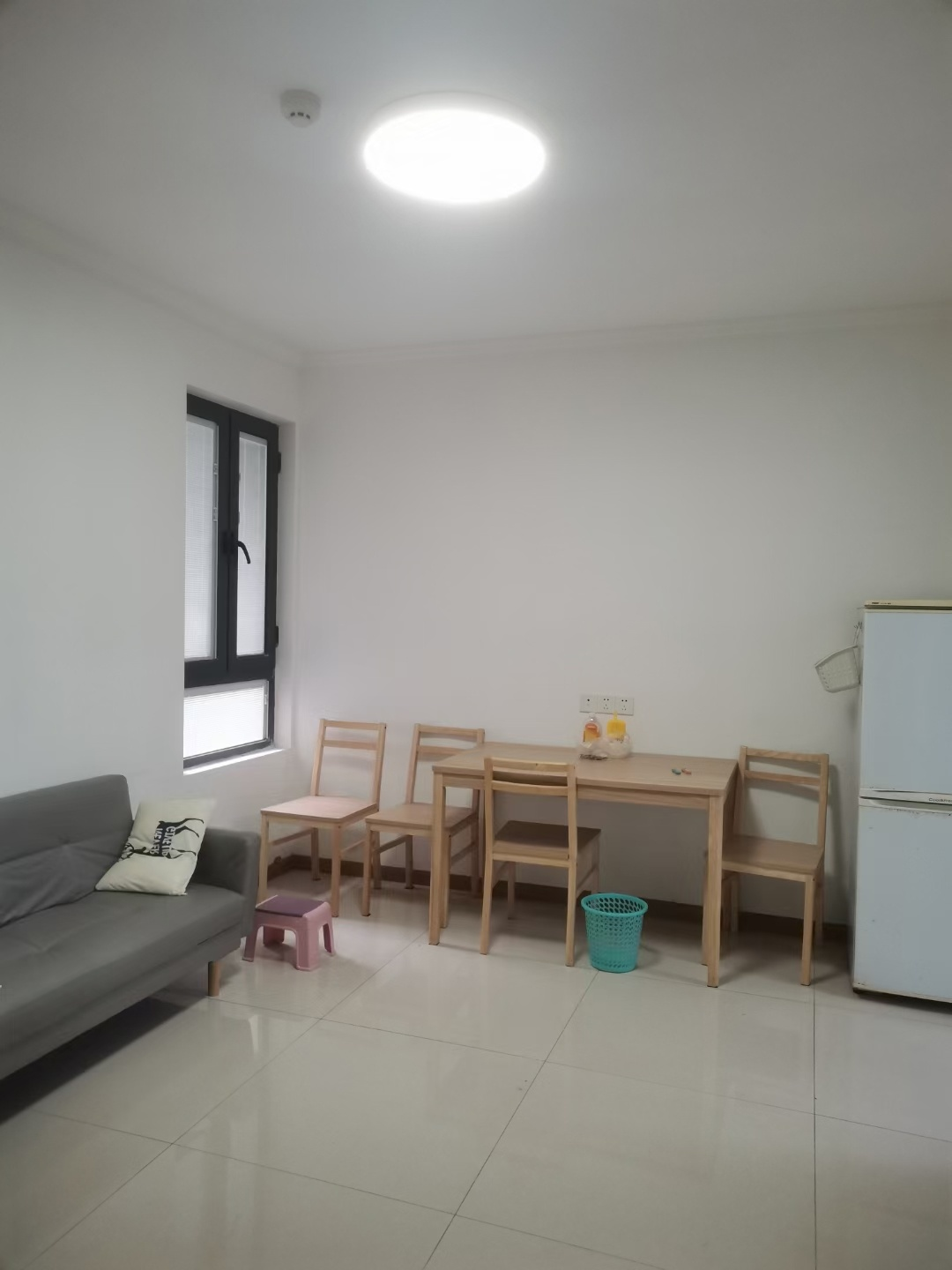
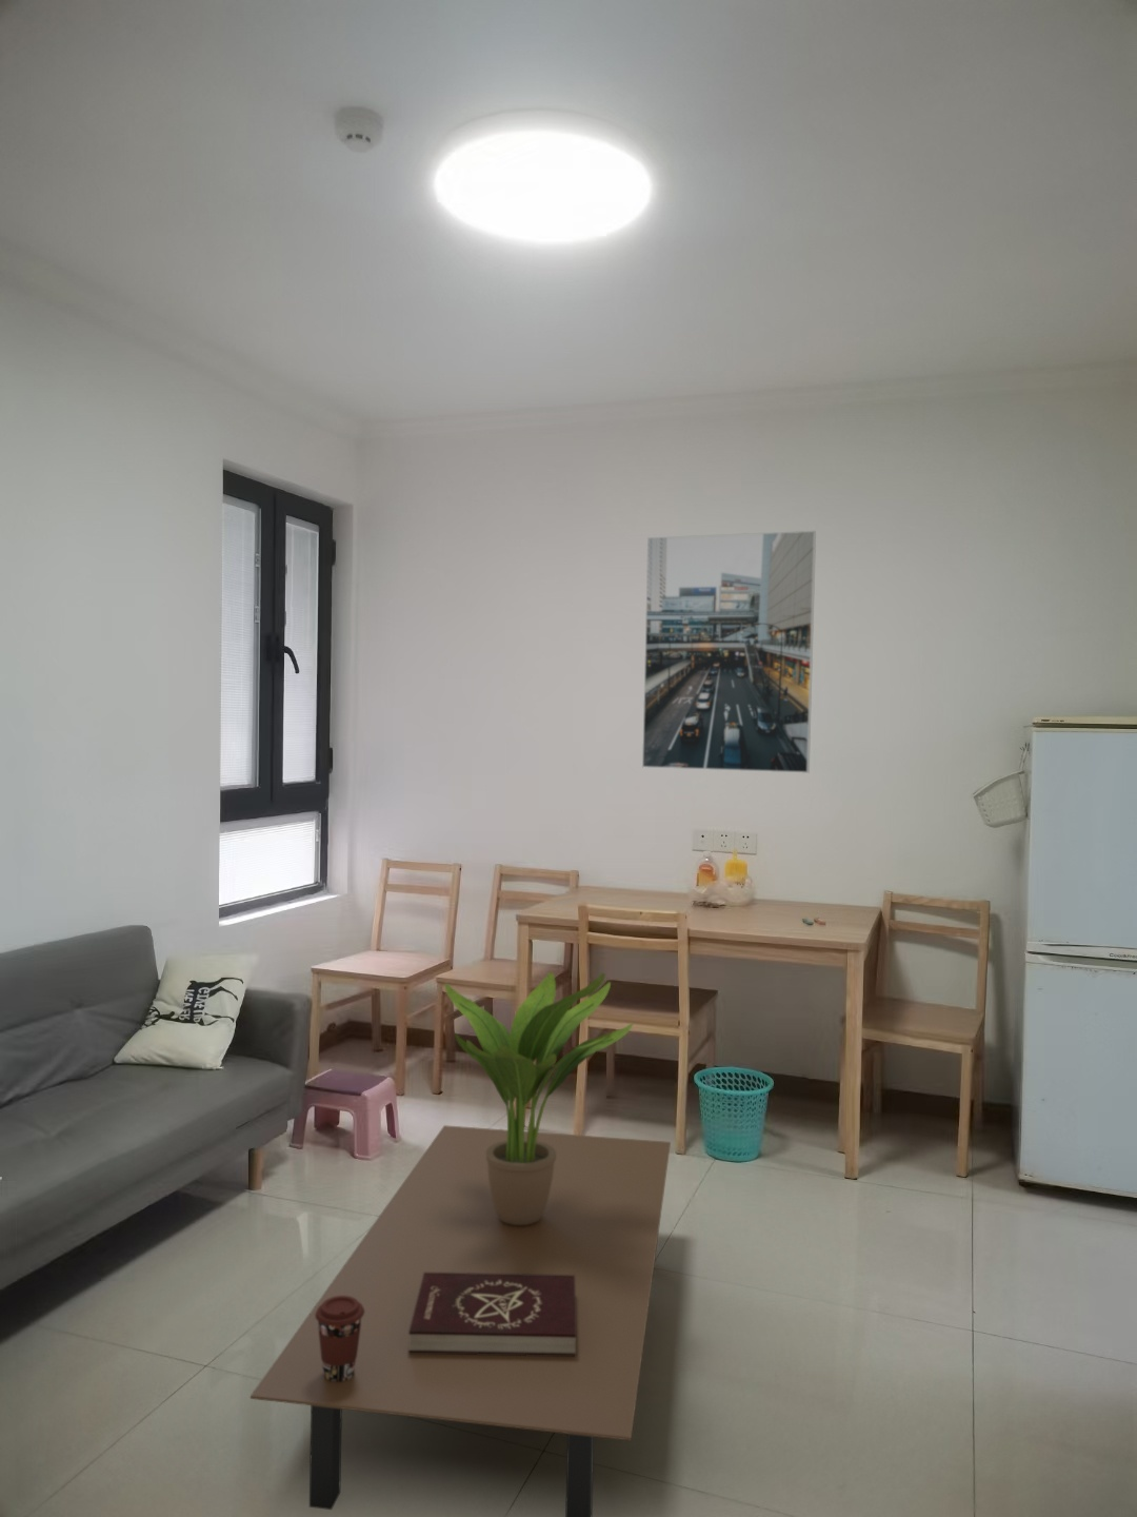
+ coffee table [250,1124,671,1517]
+ book [408,1272,576,1357]
+ potted plant [444,971,634,1226]
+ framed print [641,530,817,774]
+ coffee cup [315,1296,364,1382]
